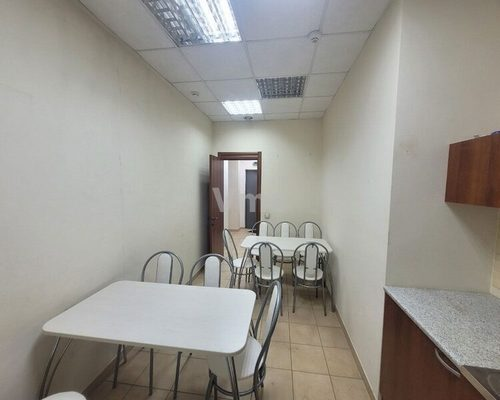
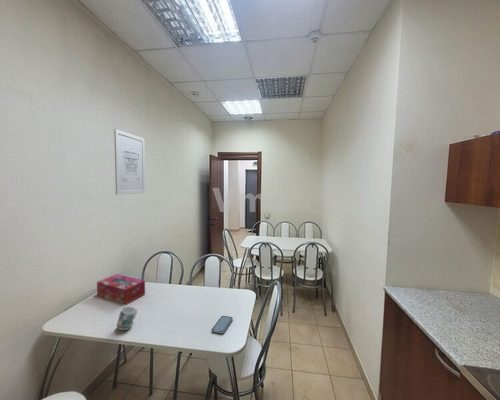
+ tissue box [96,273,146,305]
+ smartphone [210,315,234,334]
+ mug [115,305,138,331]
+ wall art [113,128,146,196]
